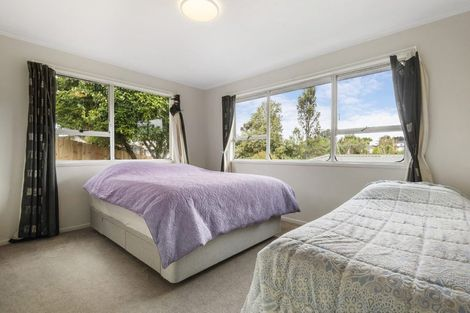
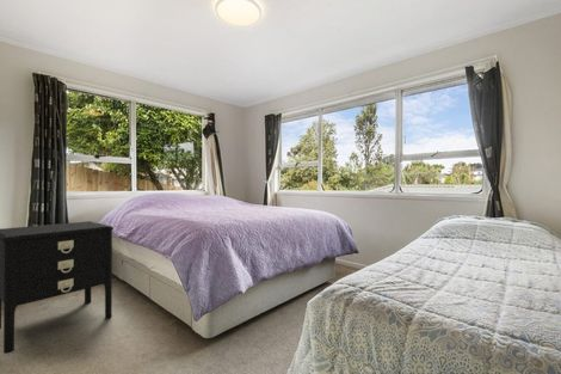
+ nightstand [0,220,115,355]
